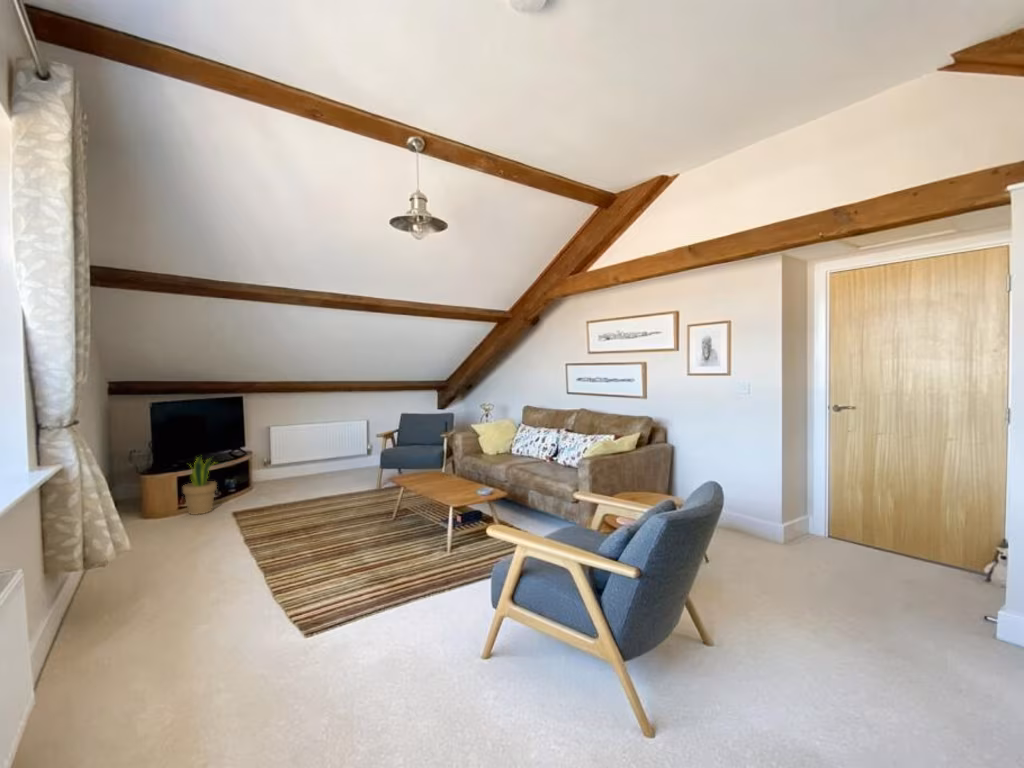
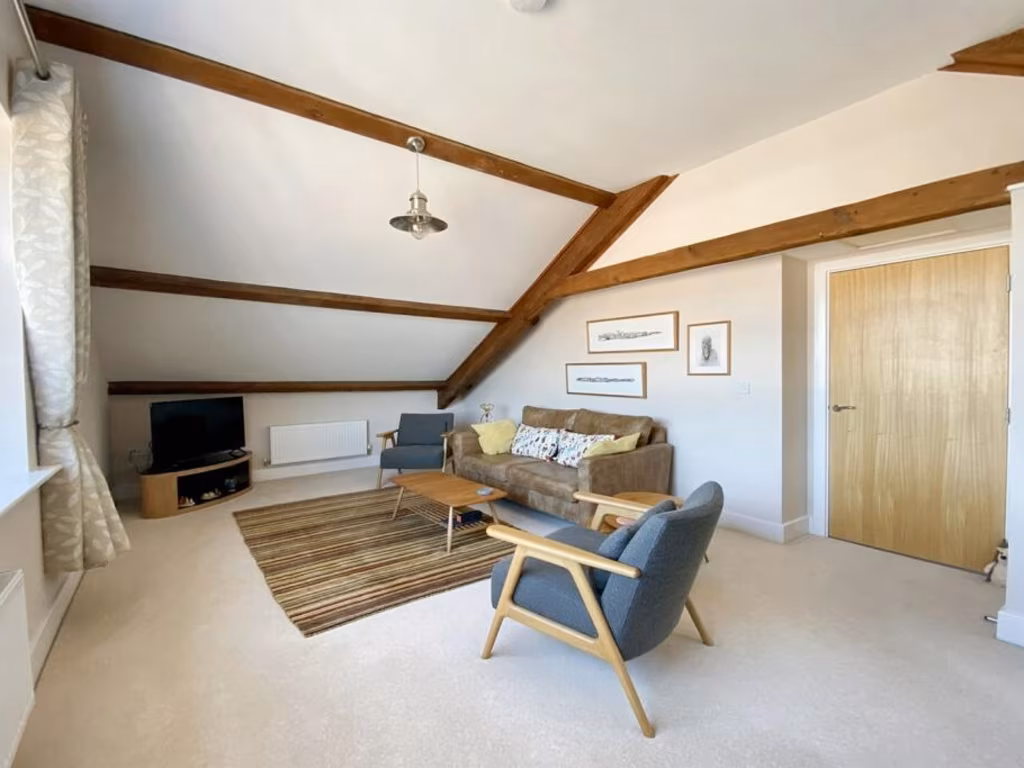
- potted plant [182,454,220,516]
